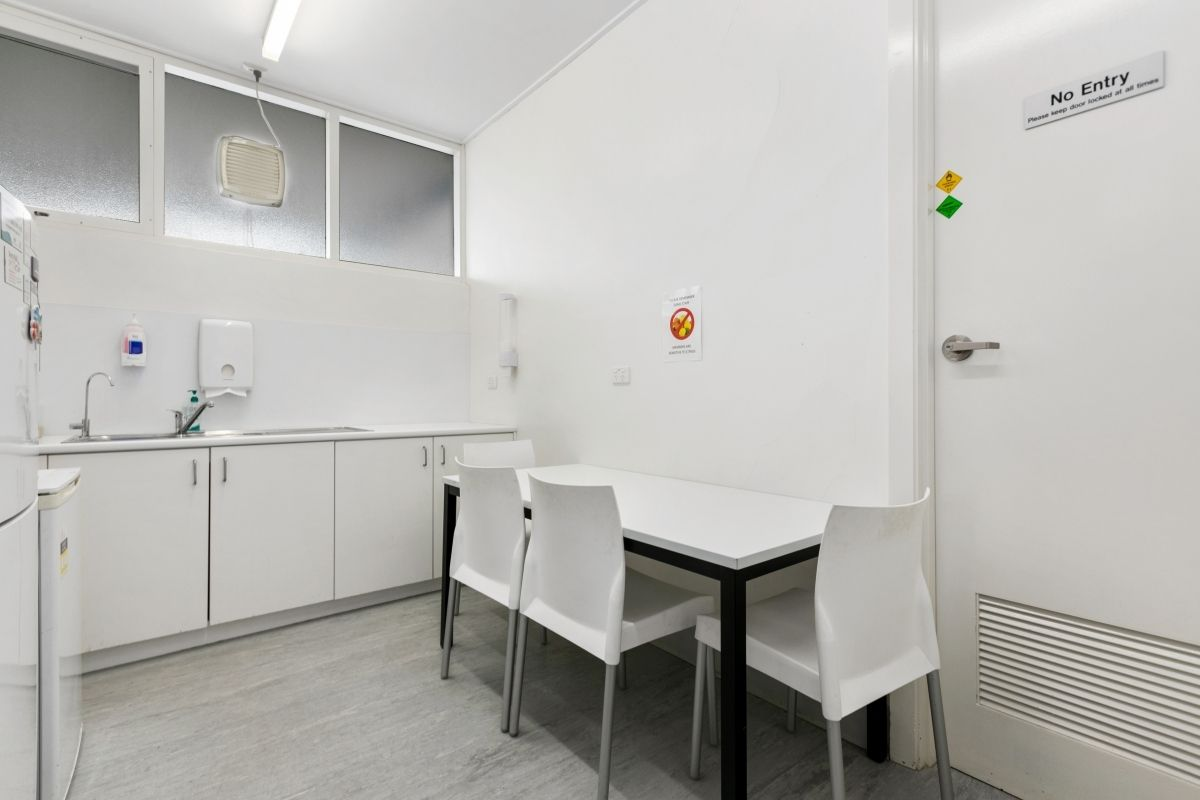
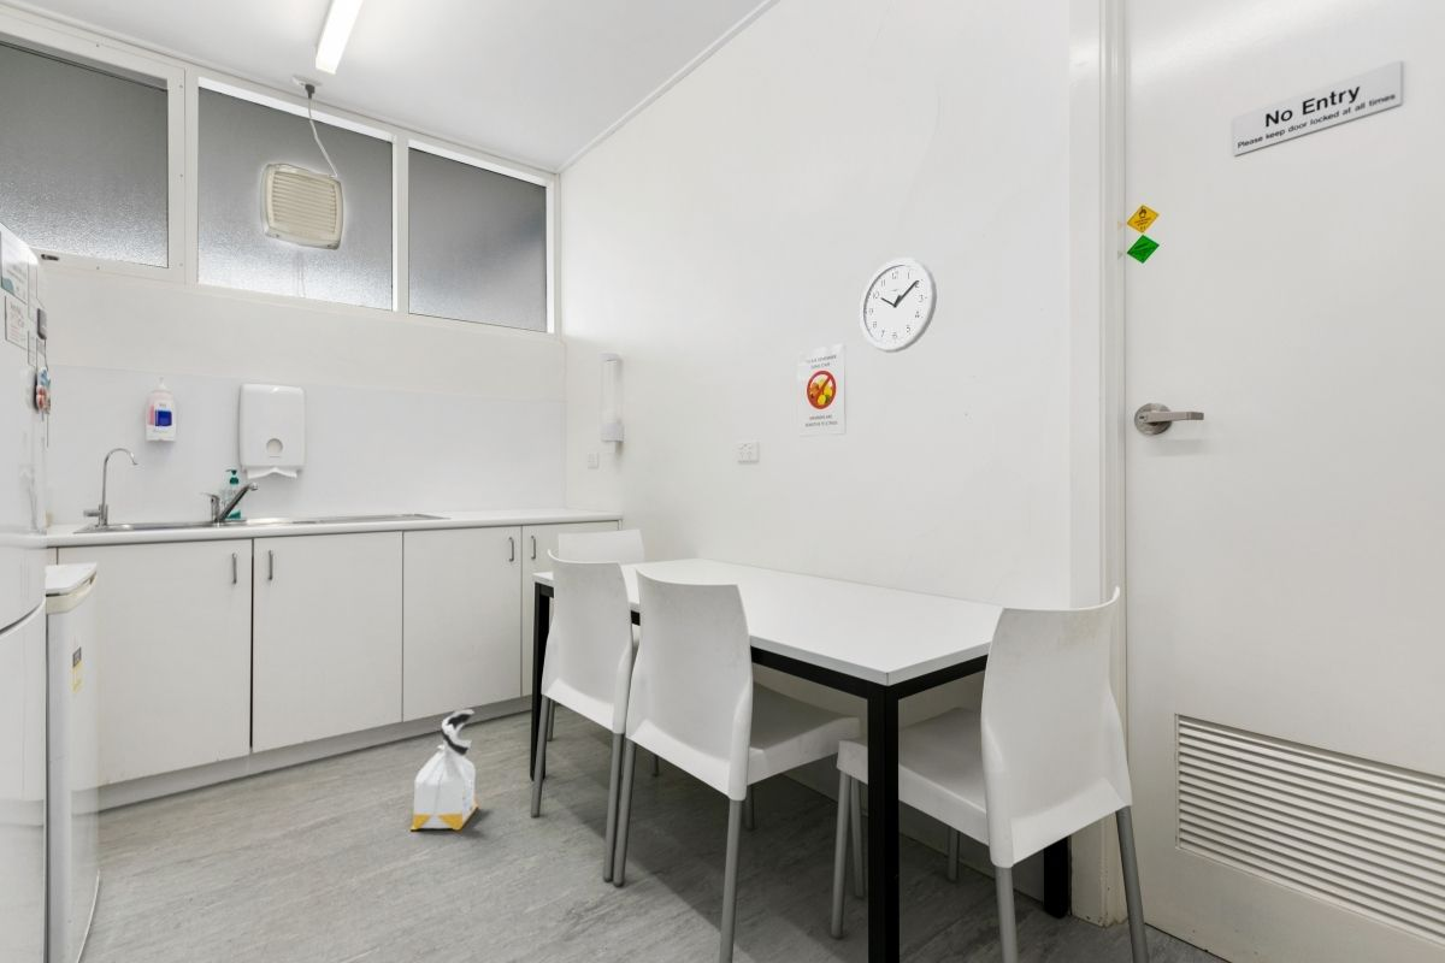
+ bag [409,708,479,831]
+ wall clock [859,256,938,354]
